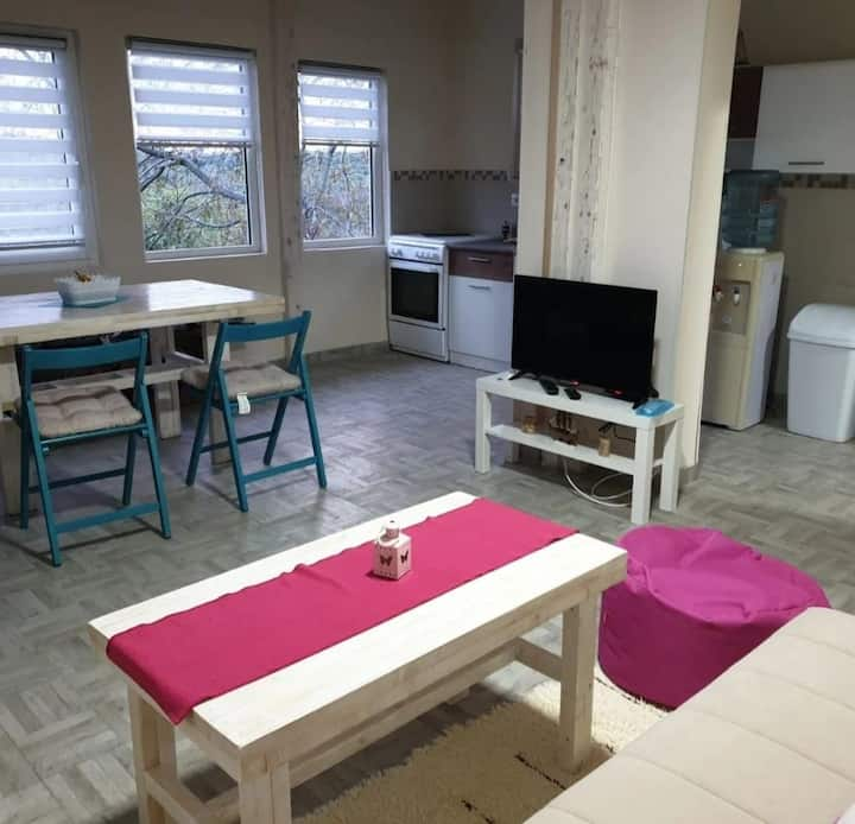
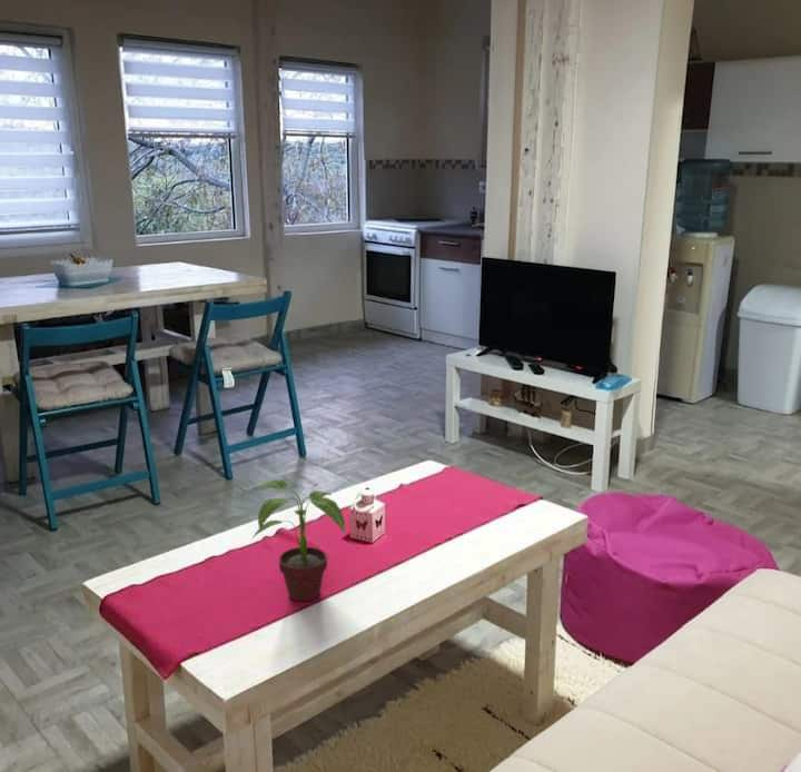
+ potted plant [249,478,347,602]
